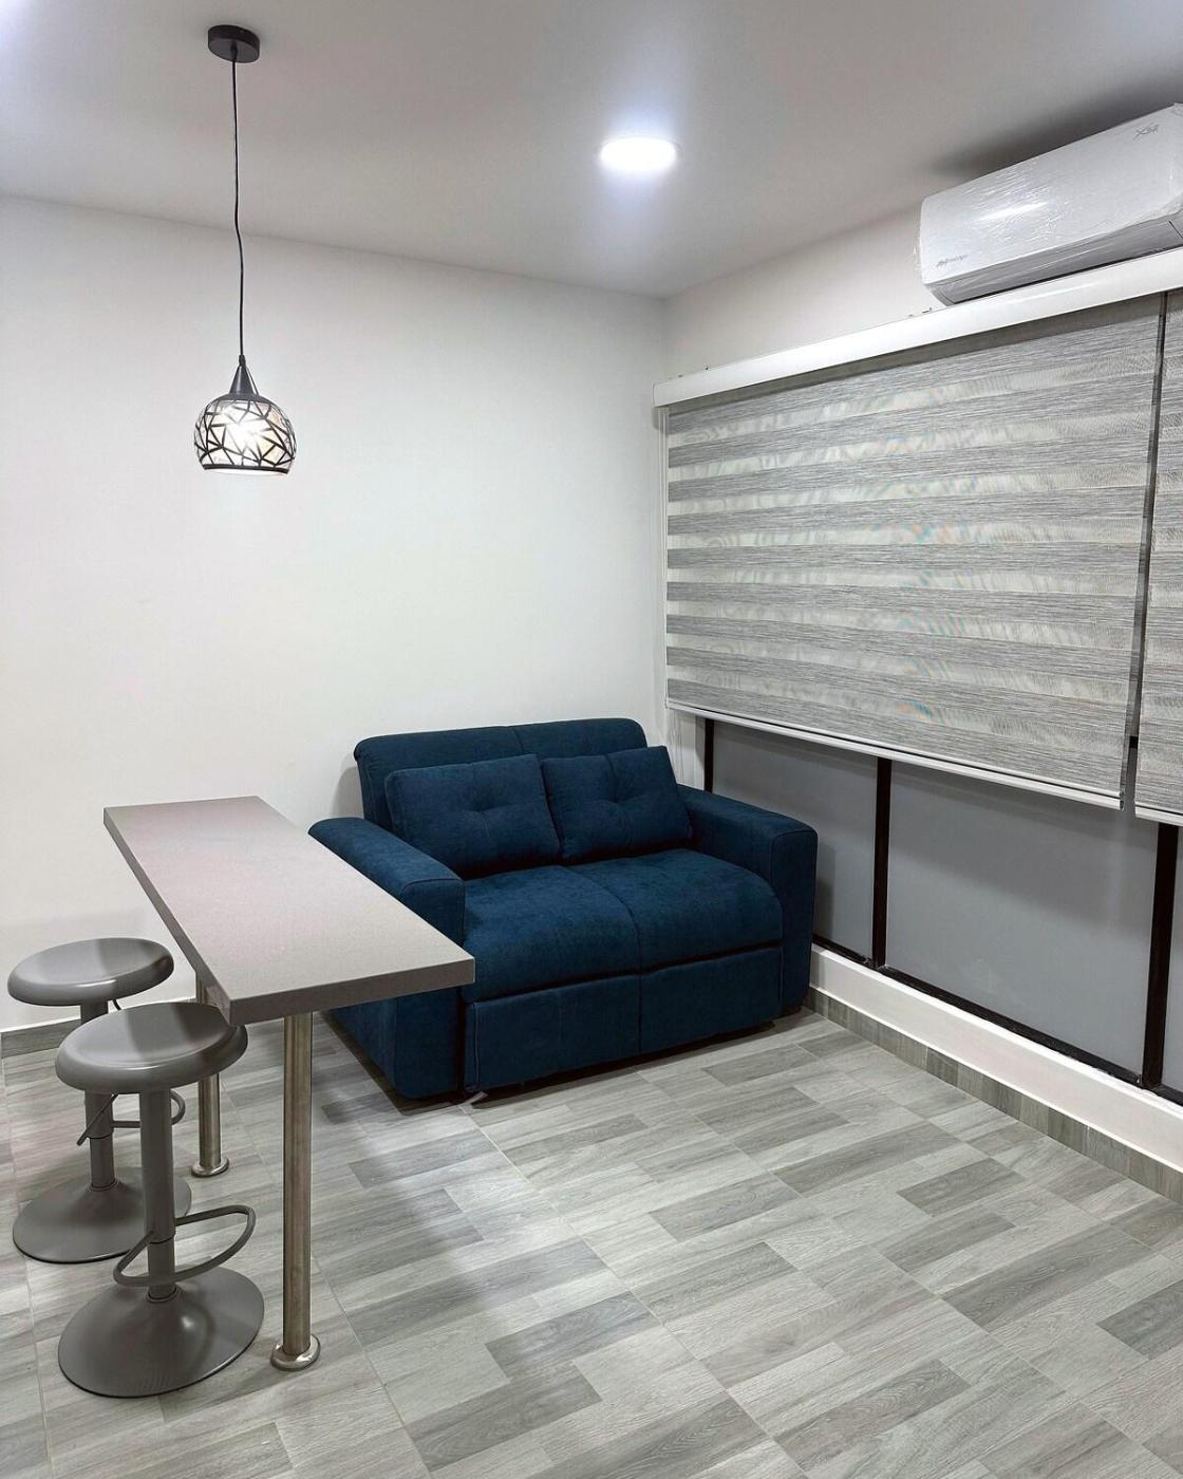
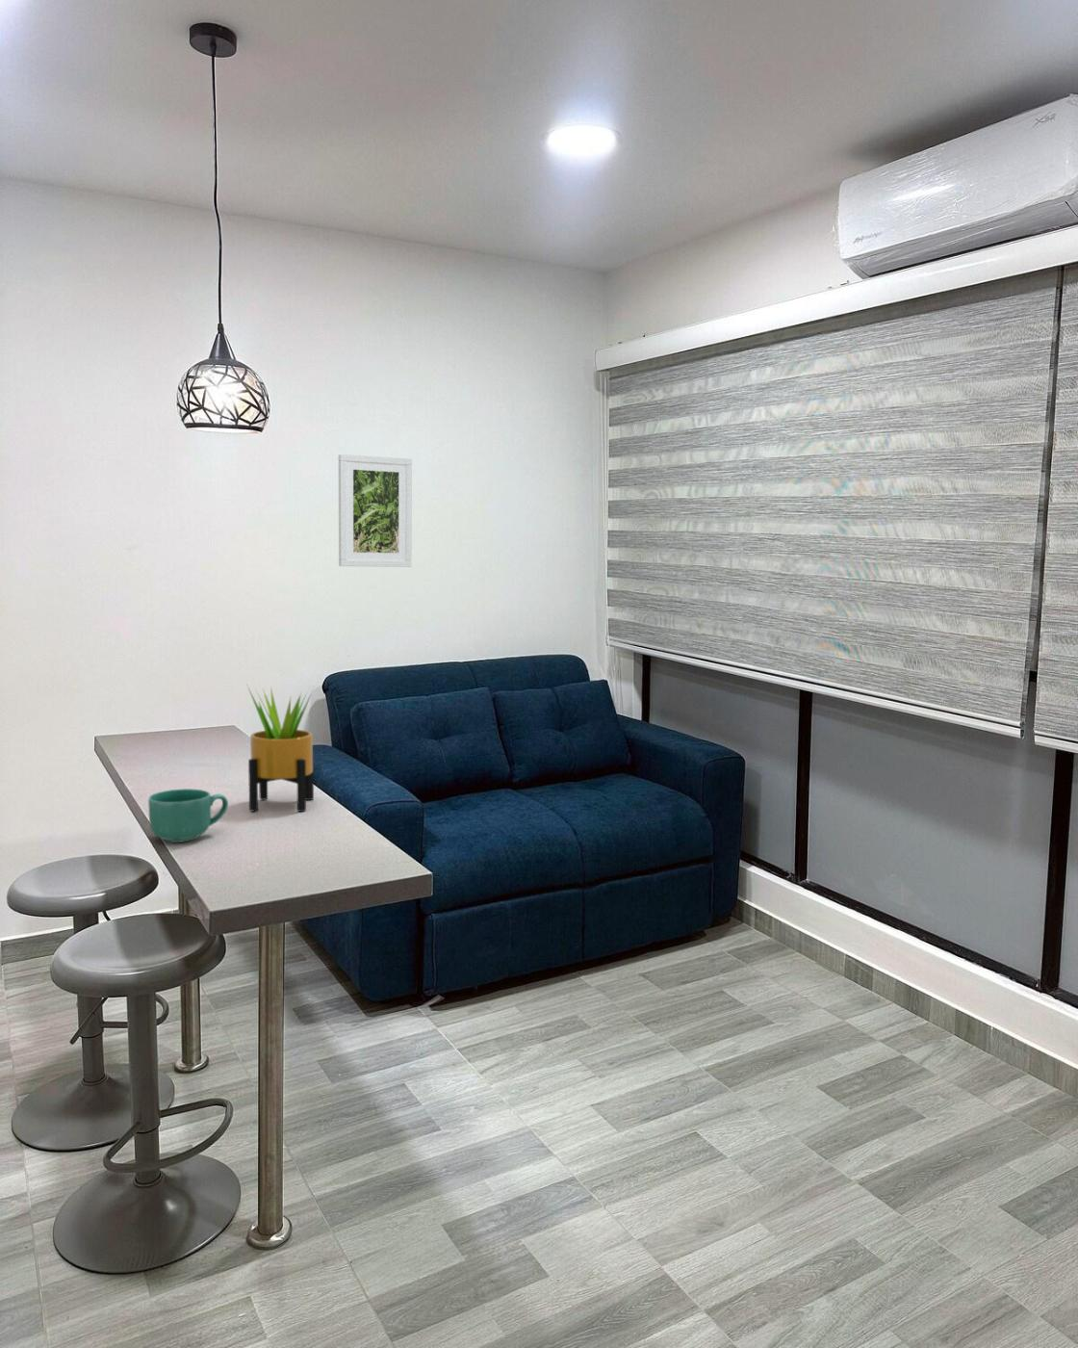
+ potted plant [246,684,316,813]
+ mug [147,788,229,844]
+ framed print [338,453,413,568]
